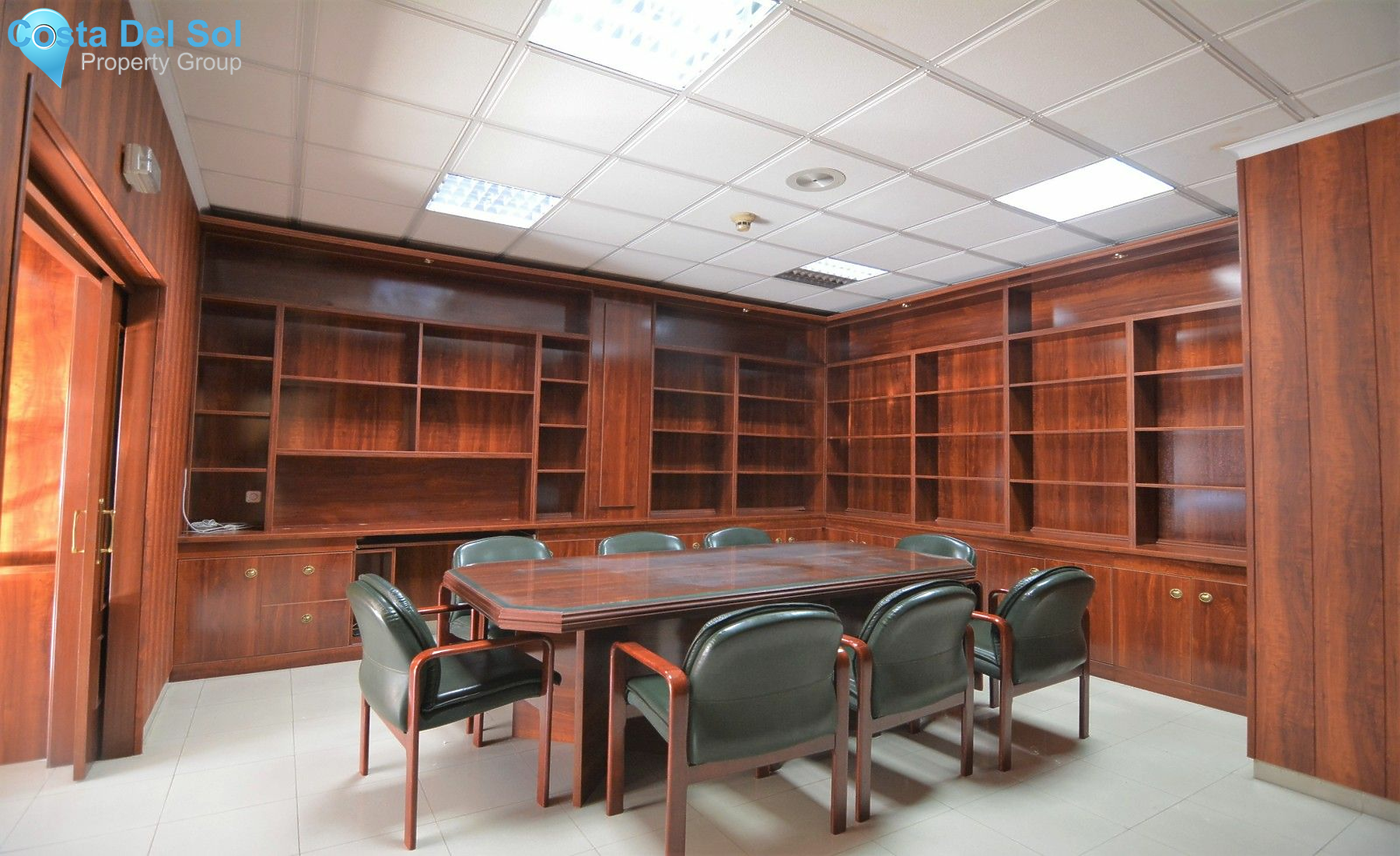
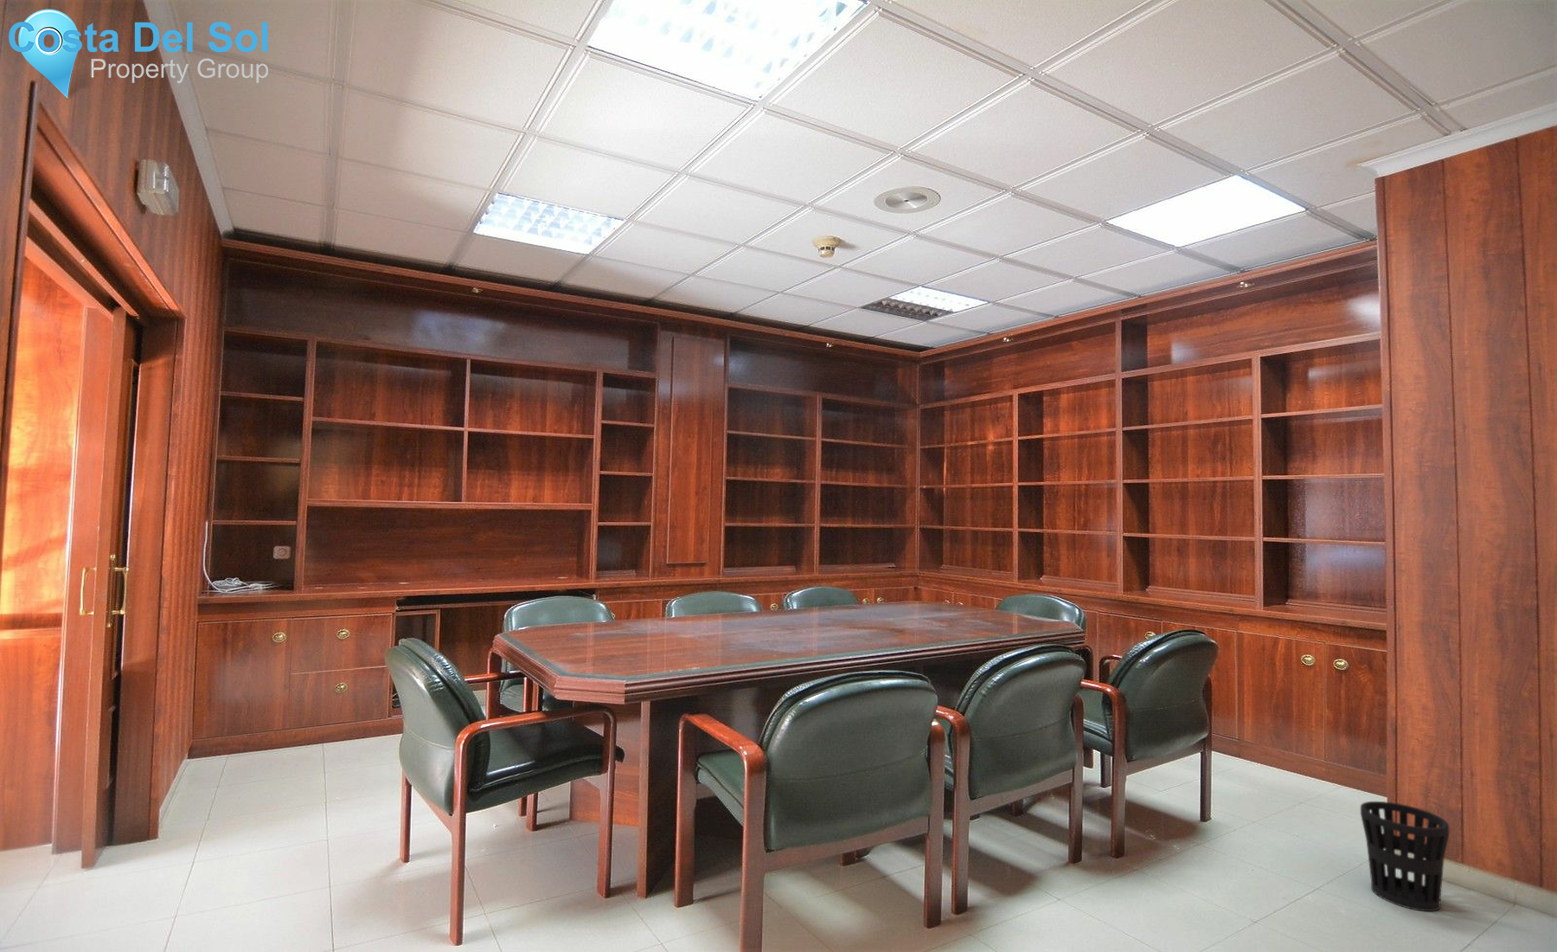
+ wastebasket [1360,801,1450,912]
